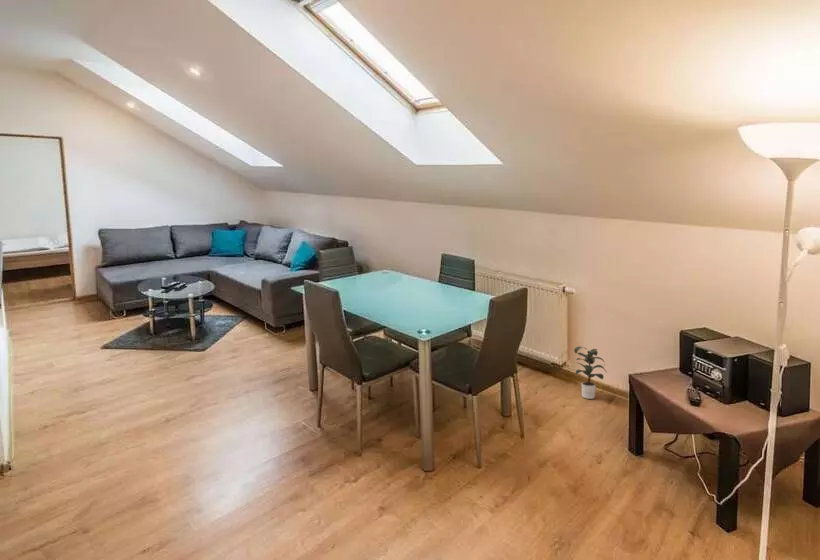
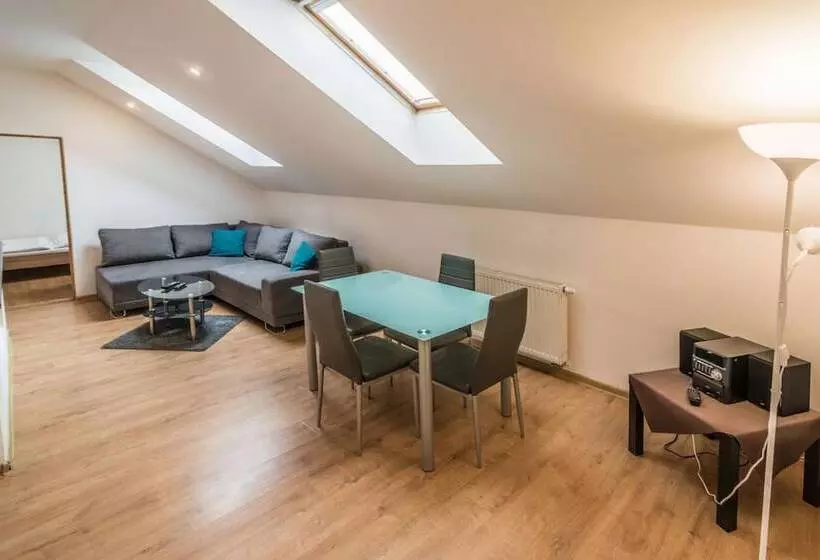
- potted plant [573,346,608,400]
